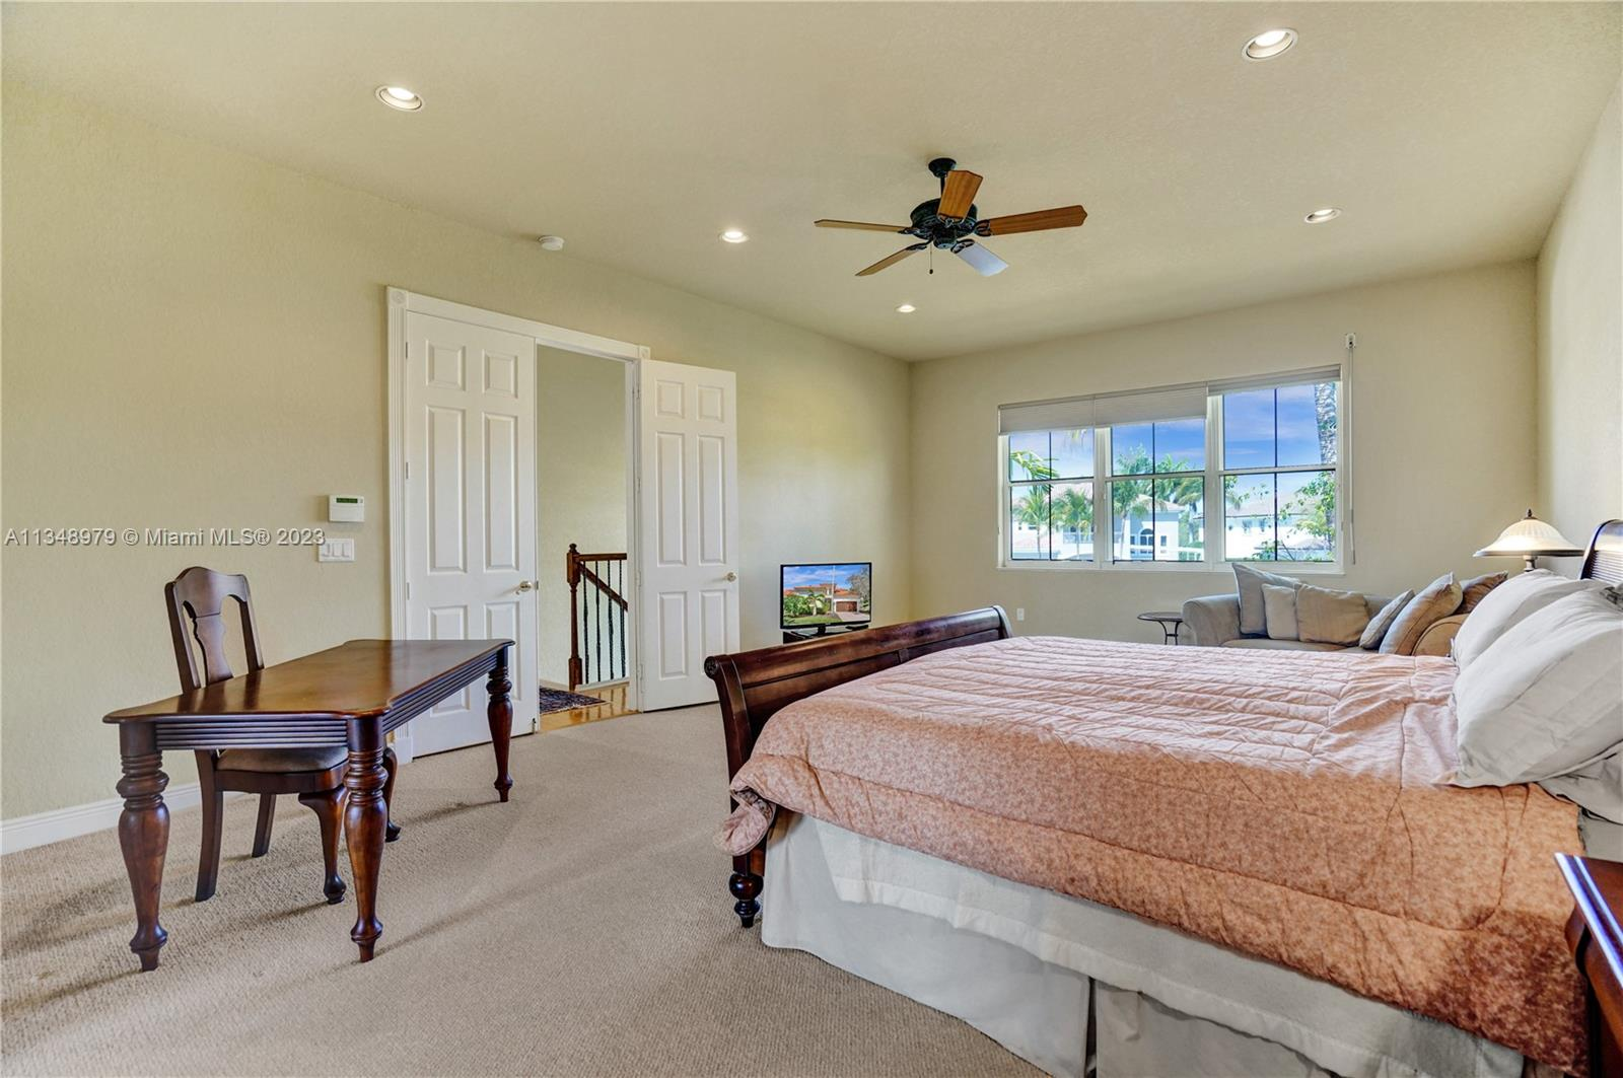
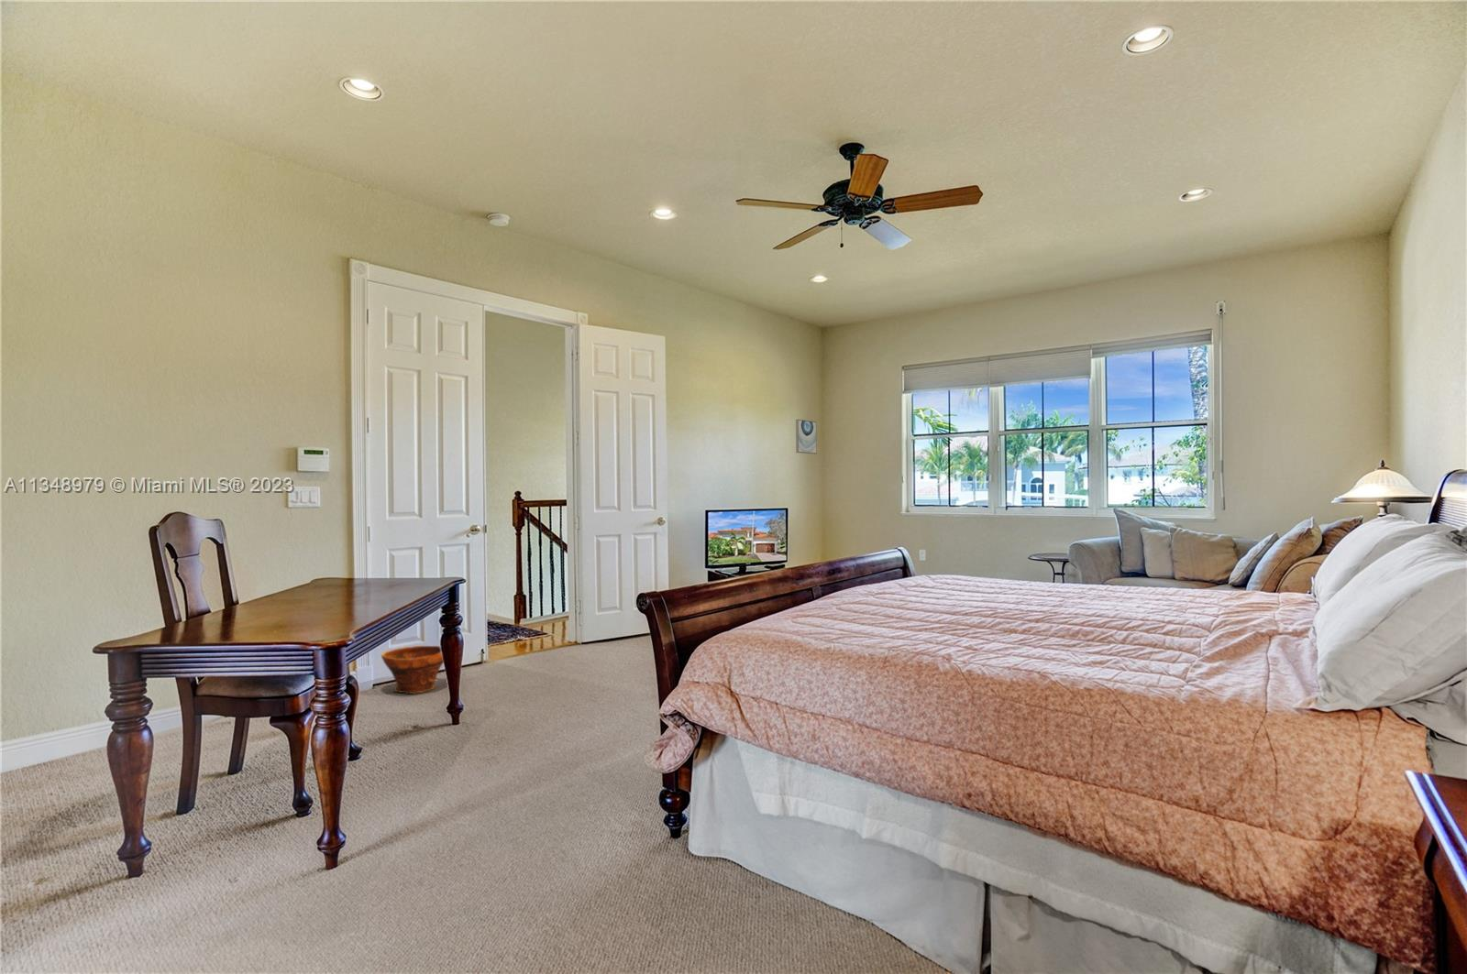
+ wall art [795,419,818,455]
+ planter [381,645,445,695]
